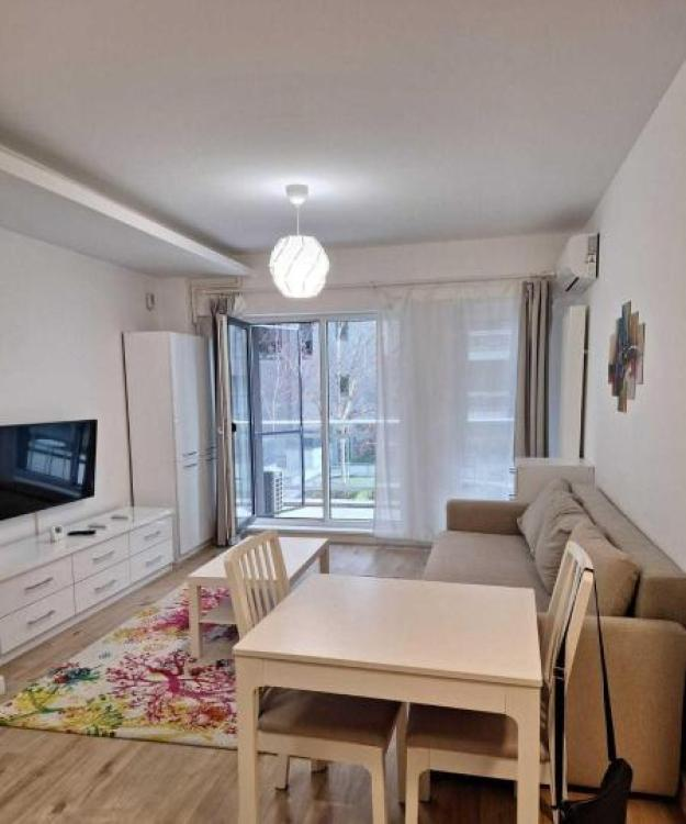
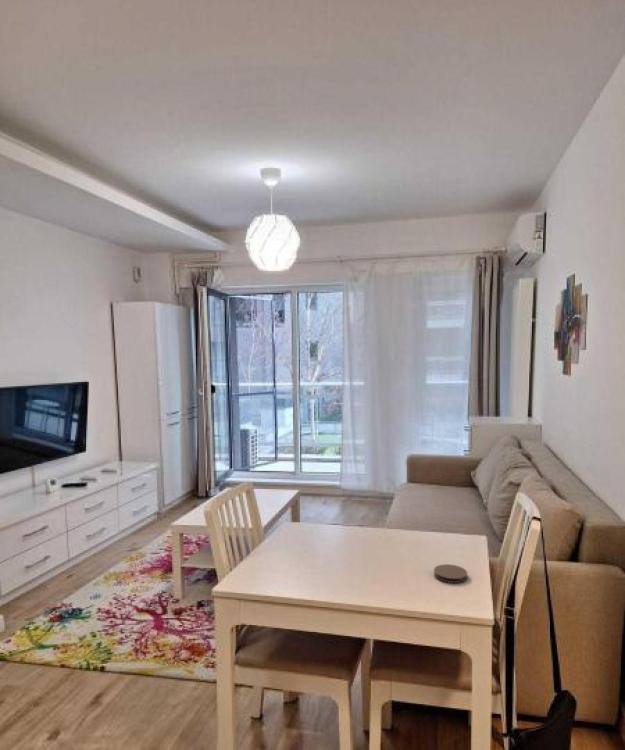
+ coaster [433,563,468,584]
